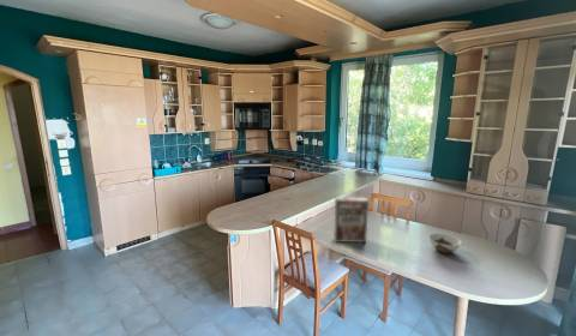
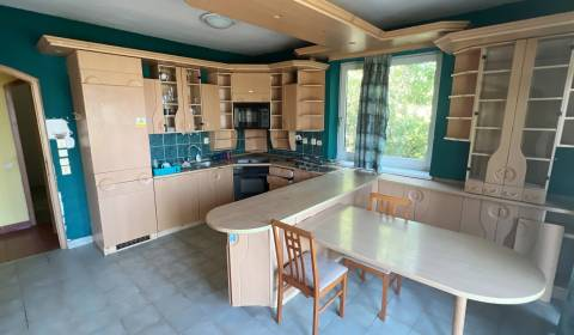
- cereal box [332,197,370,244]
- bowl [427,233,463,254]
